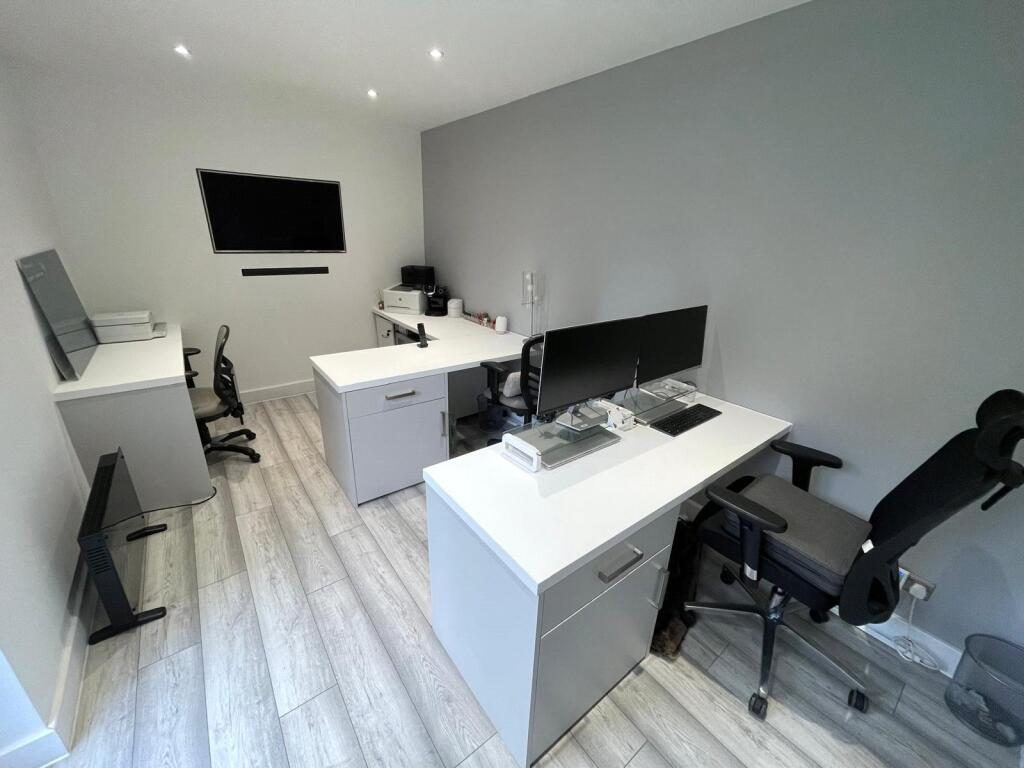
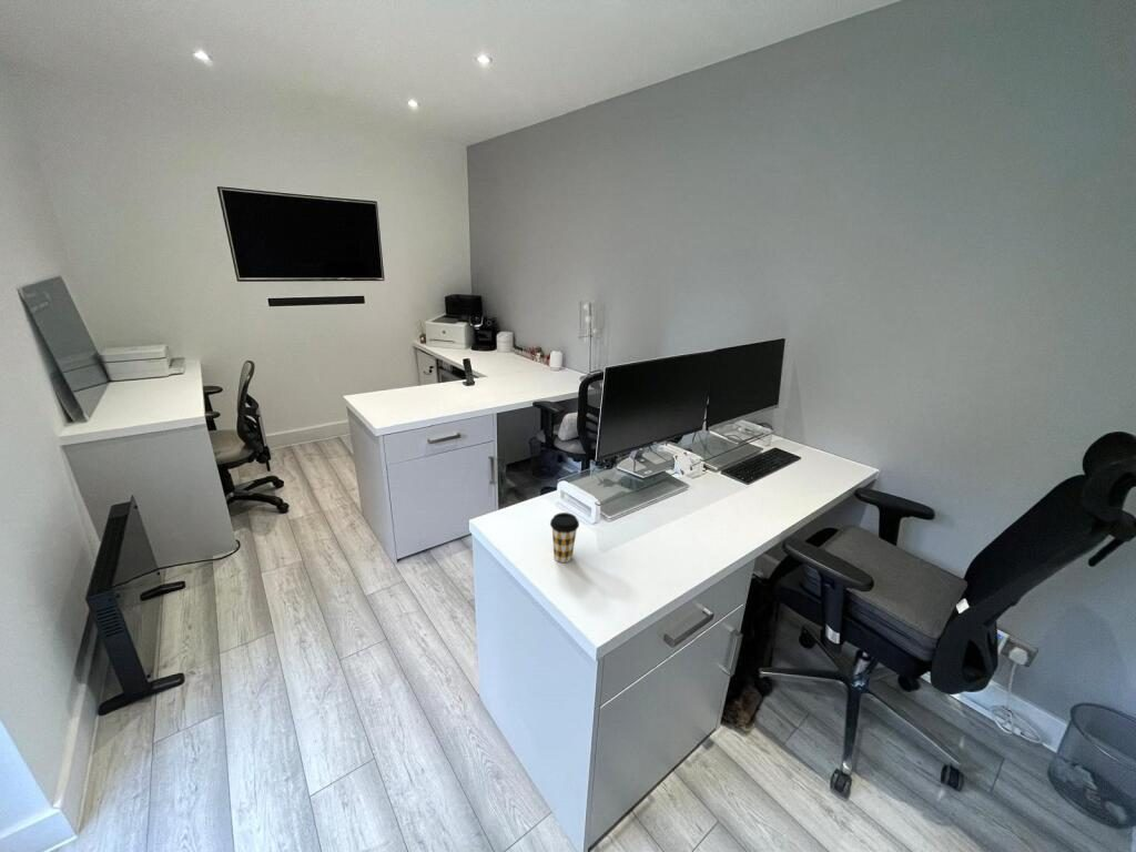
+ coffee cup [549,511,580,564]
